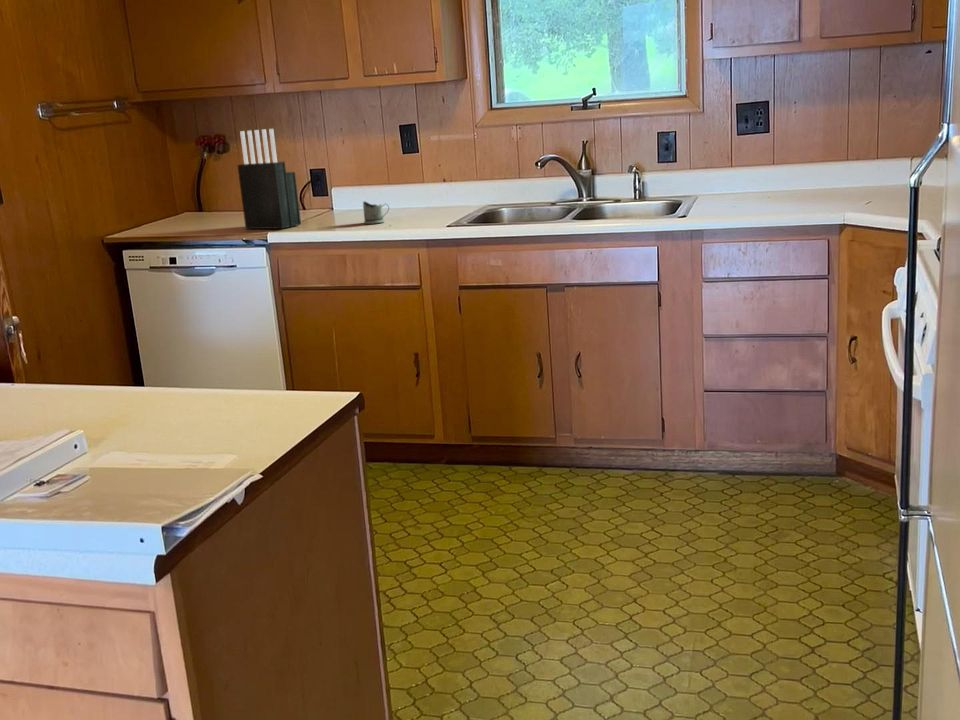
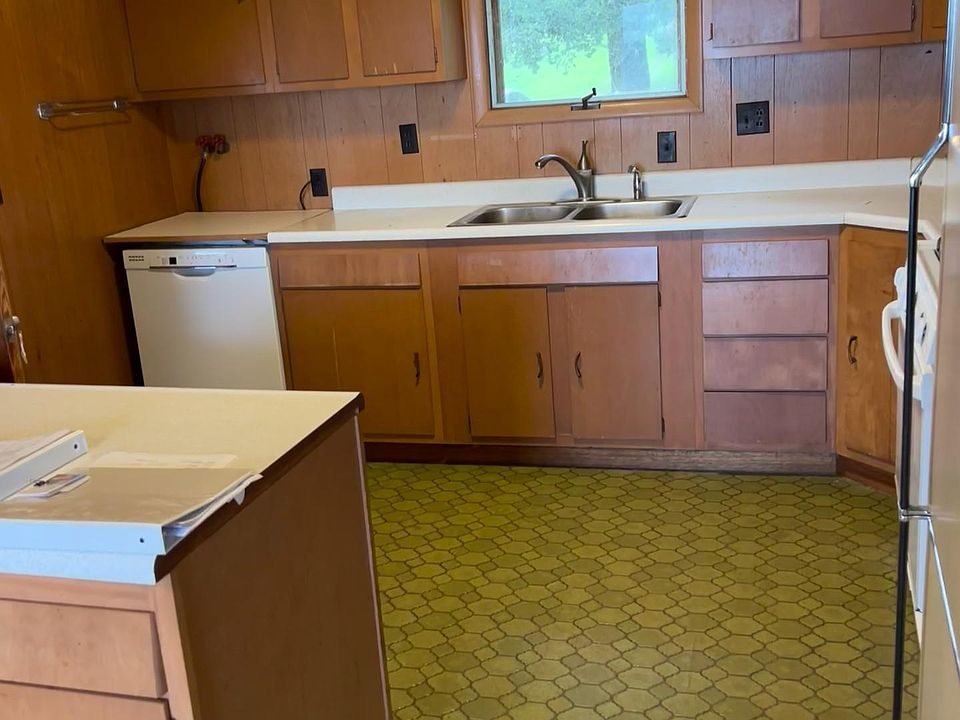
- knife block [236,128,302,230]
- tea glass holder [362,200,390,225]
